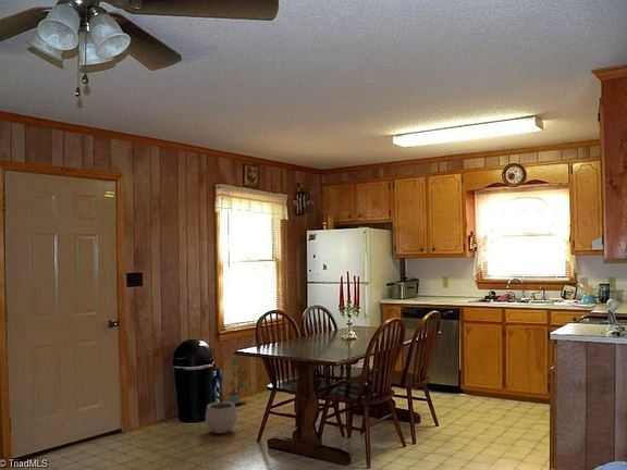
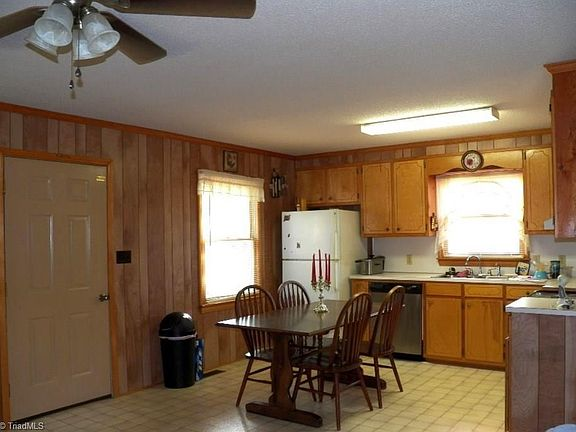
- potted plant [222,355,248,406]
- plant pot [205,393,238,434]
